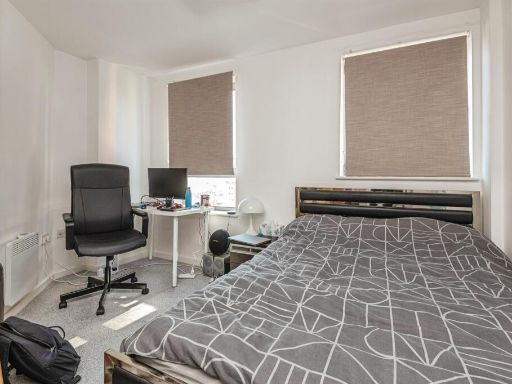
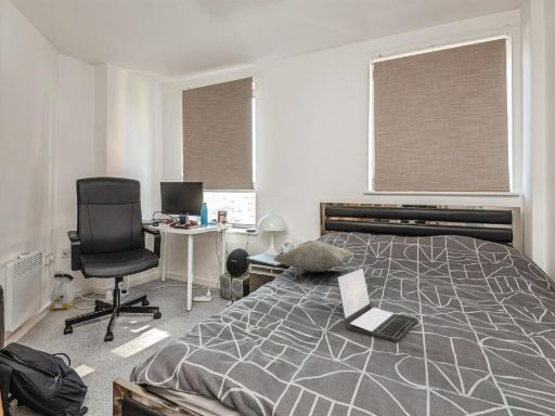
+ laptop [336,266,418,342]
+ bag [48,270,76,311]
+ decorative pillow [272,239,354,274]
